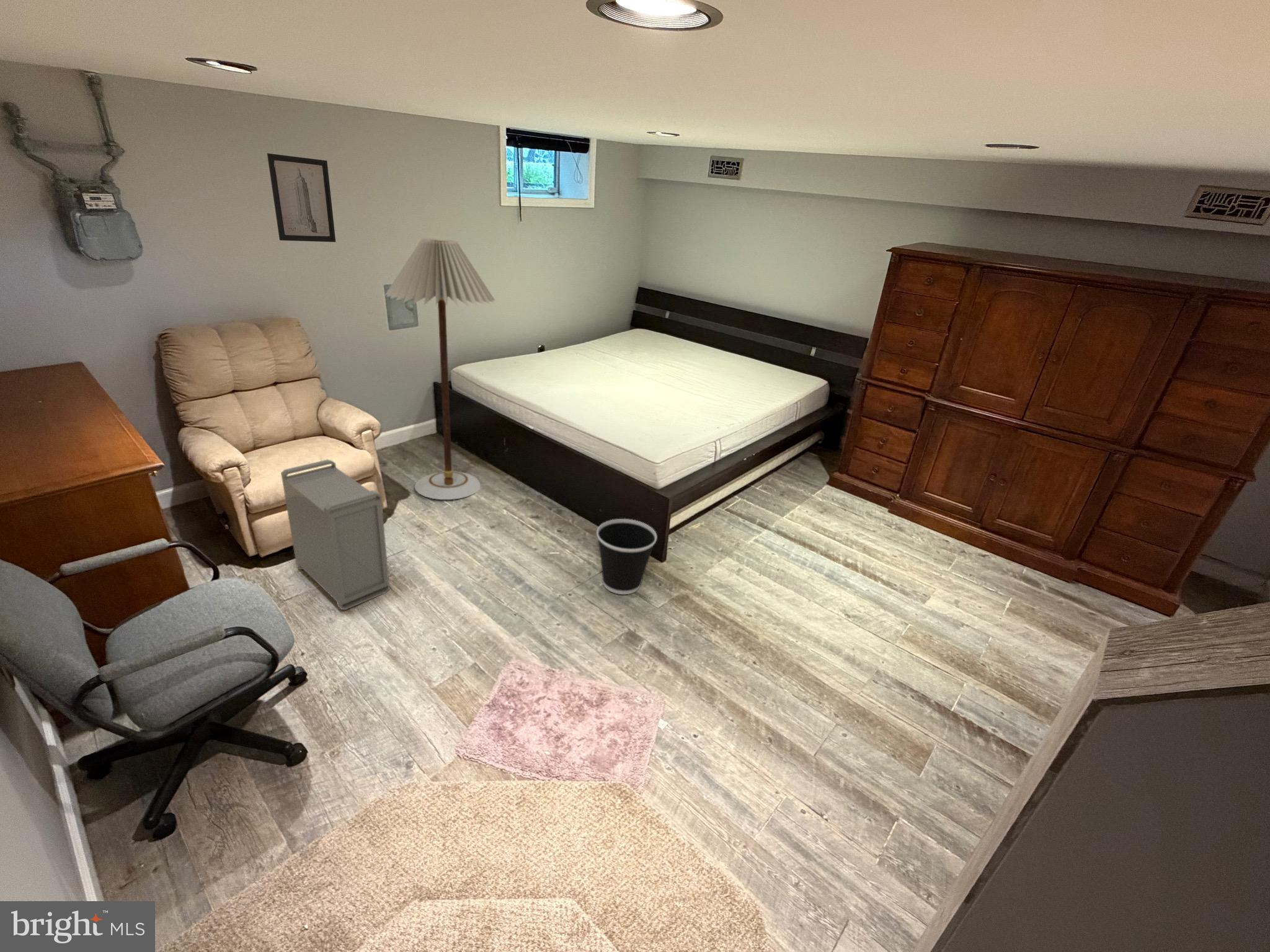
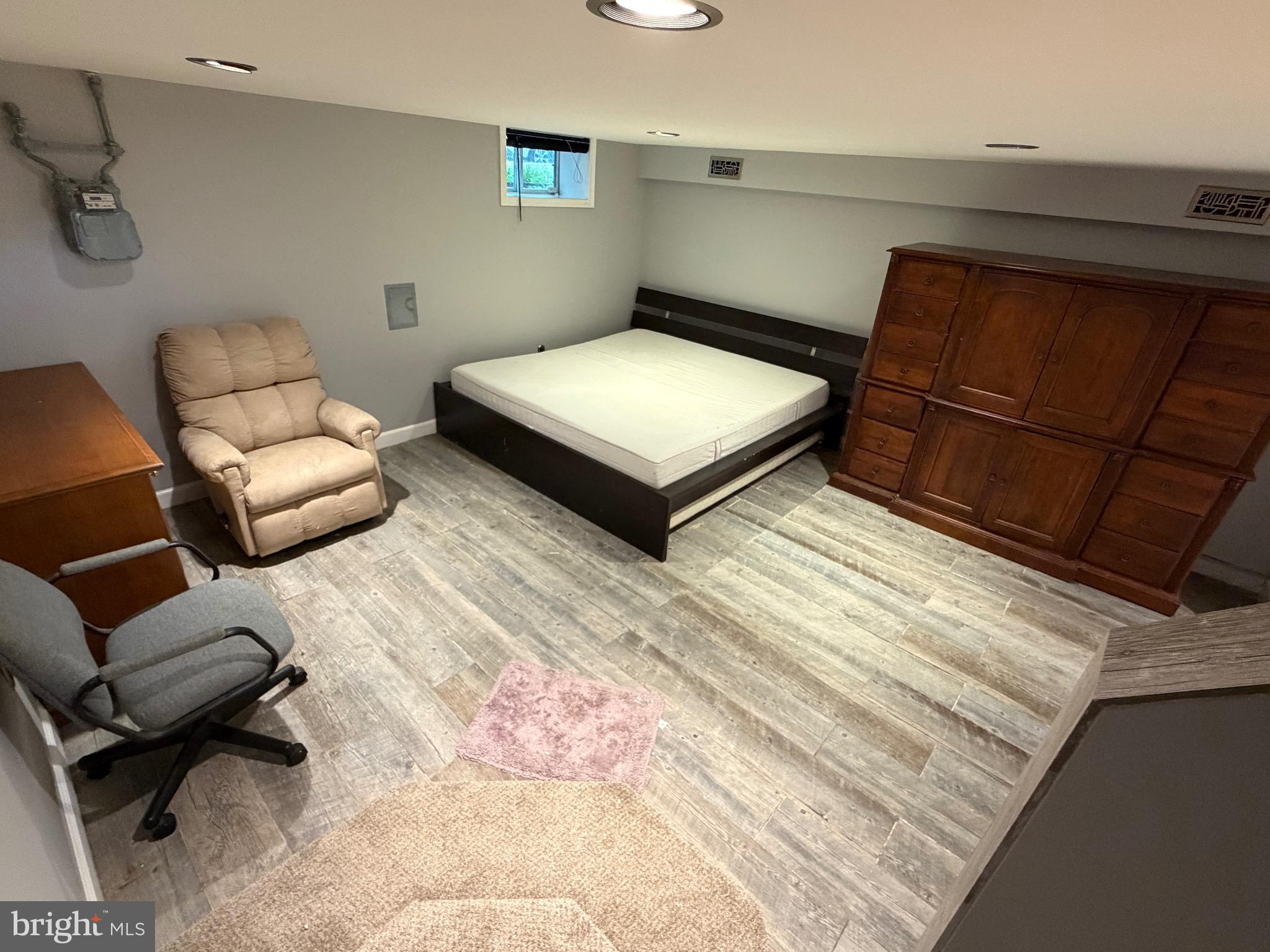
- floor lamp [384,237,496,500]
- wall art [267,152,336,243]
- wastebasket [596,518,657,595]
- storage bin [280,459,390,610]
